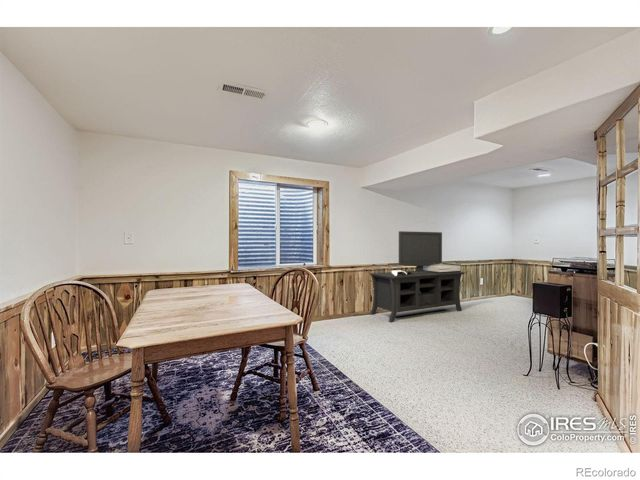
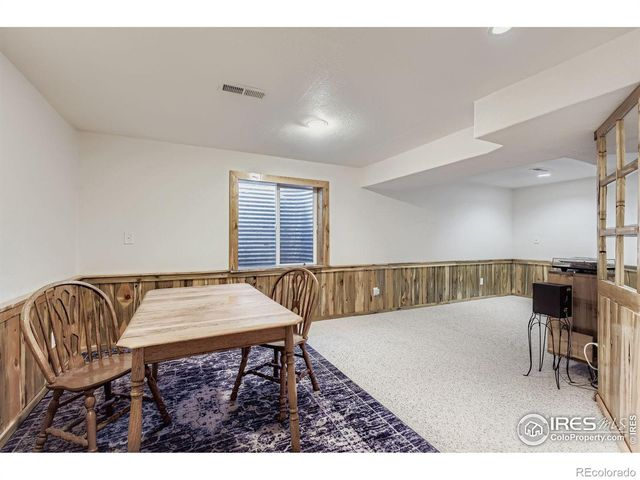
- media console [369,230,467,323]
